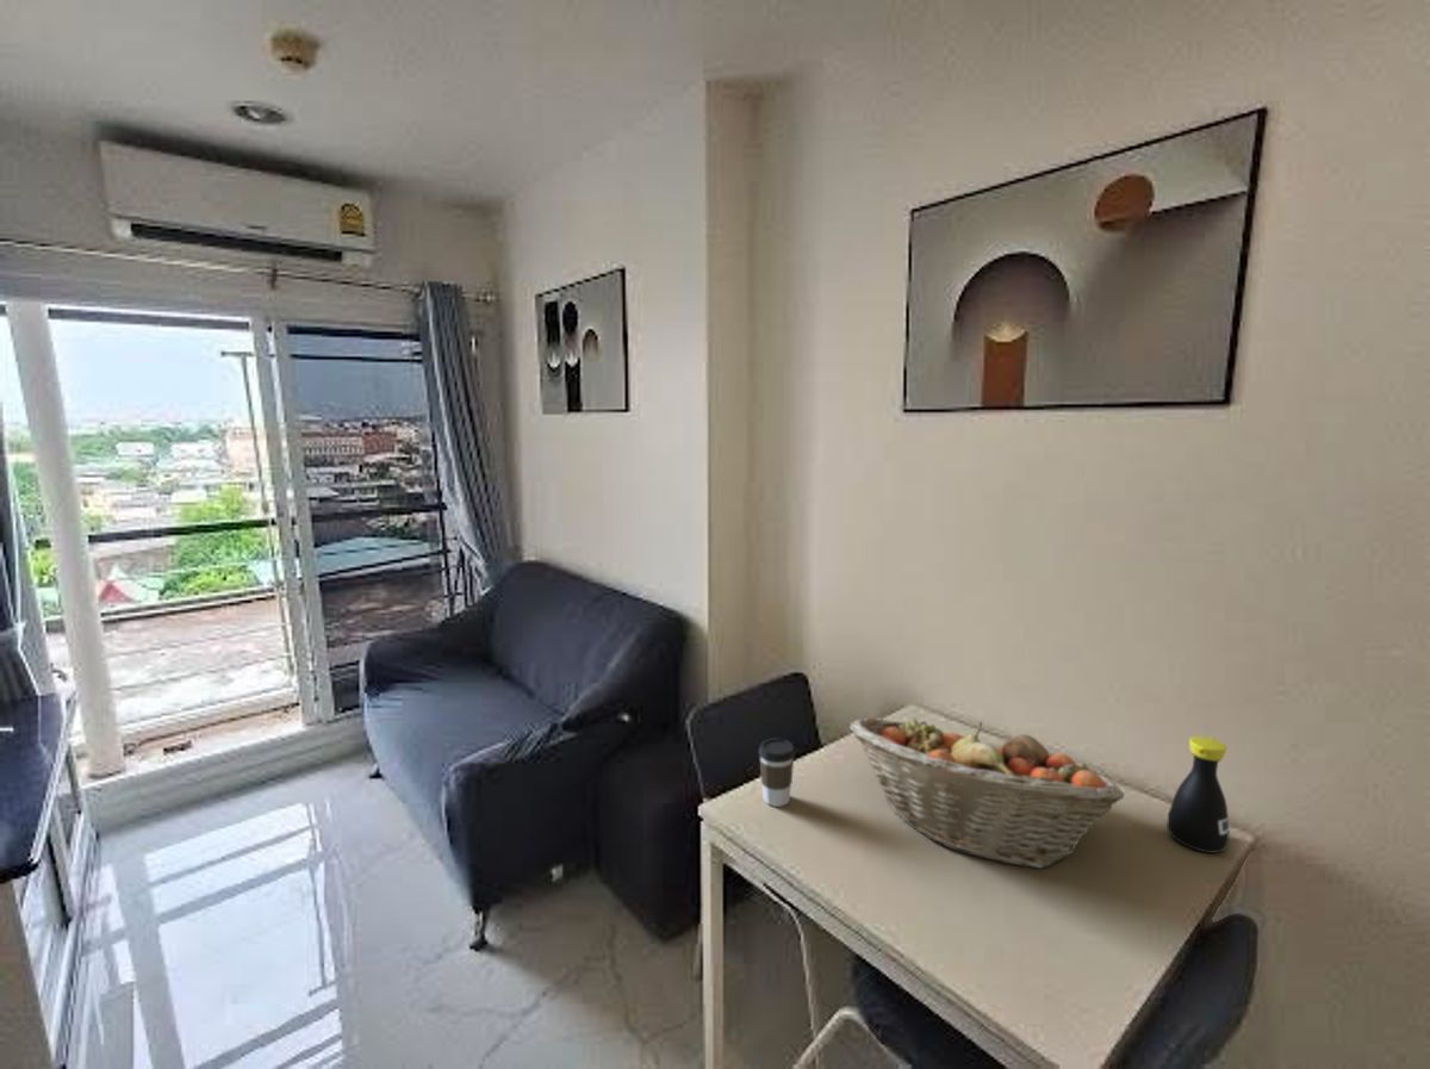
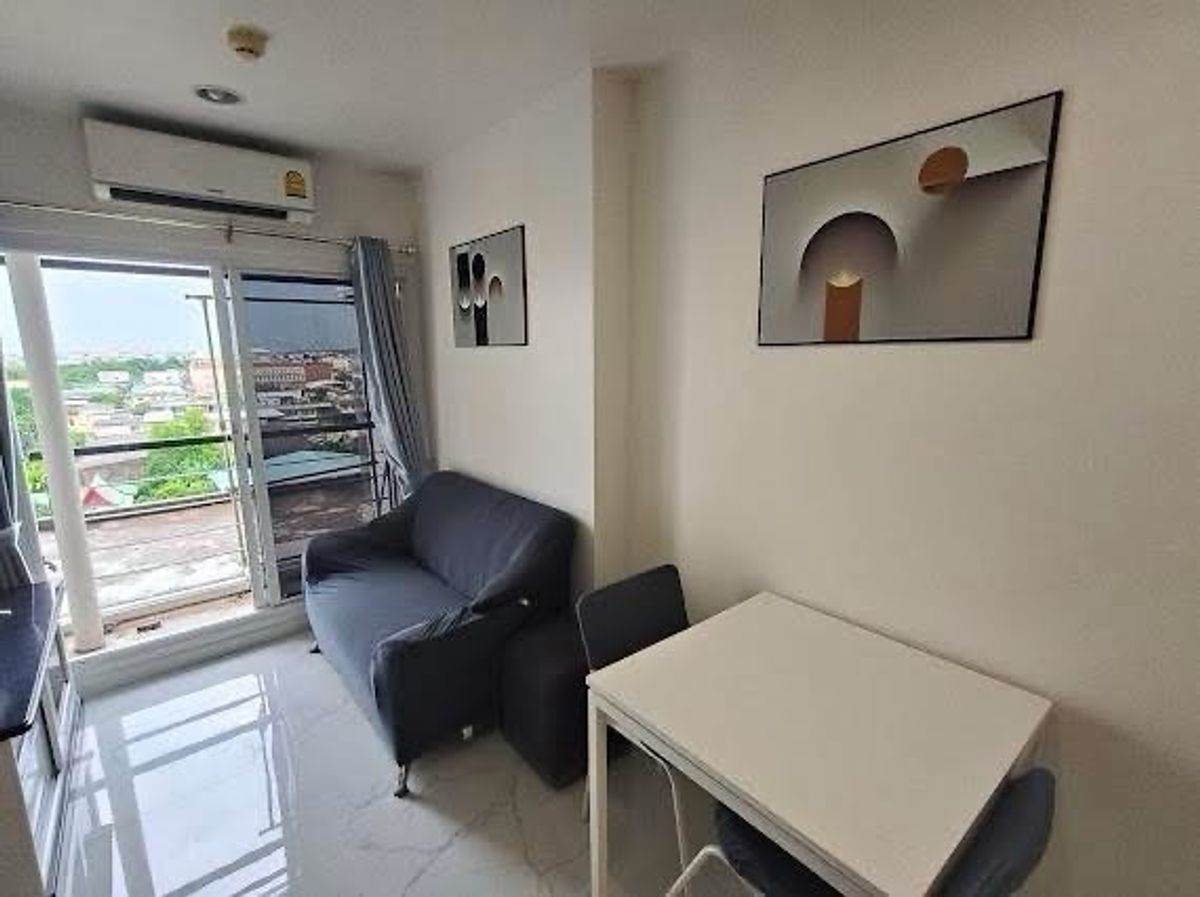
- coffee cup [758,737,796,808]
- bottle [1165,735,1231,854]
- fruit basket [848,716,1125,870]
